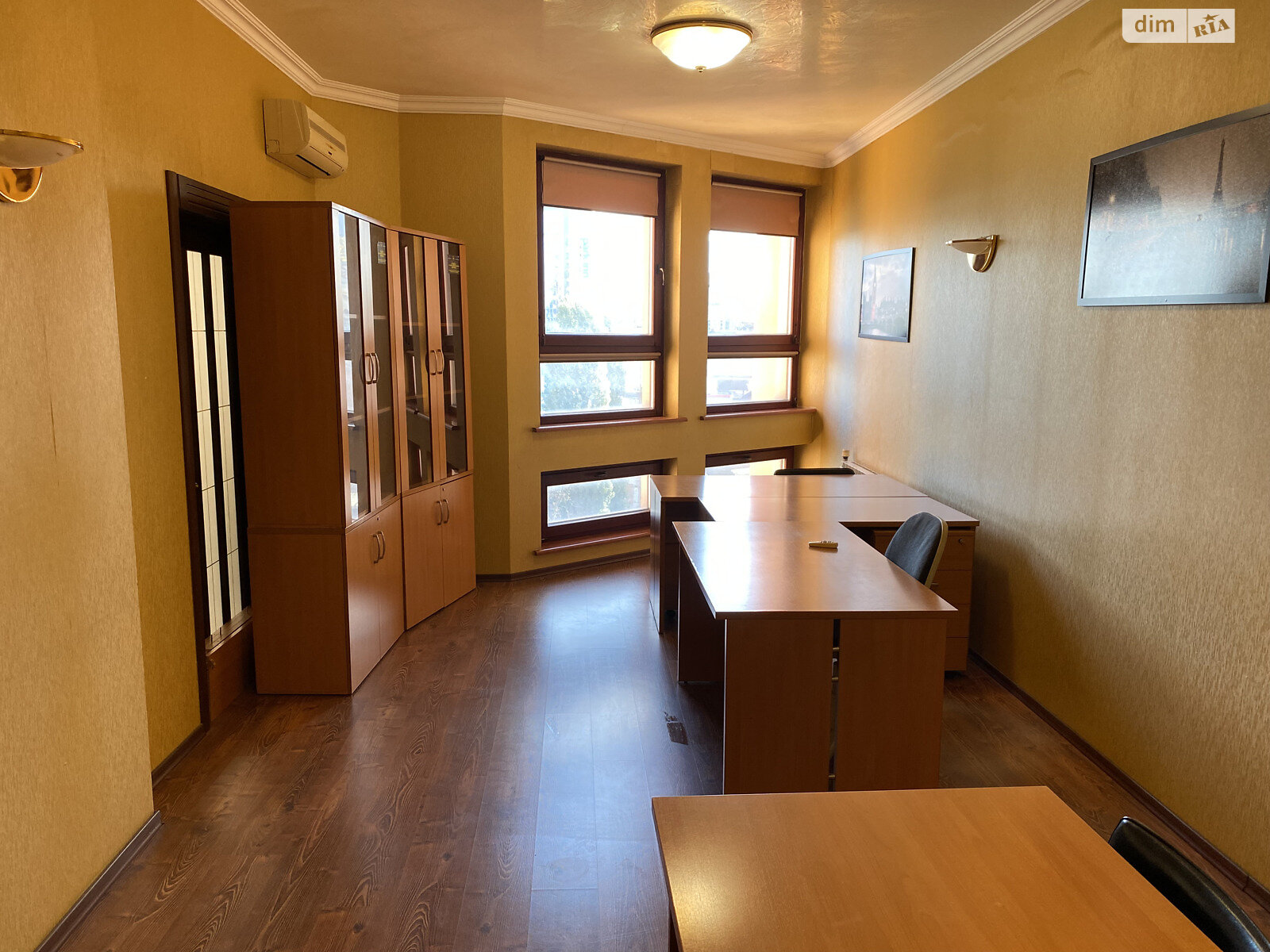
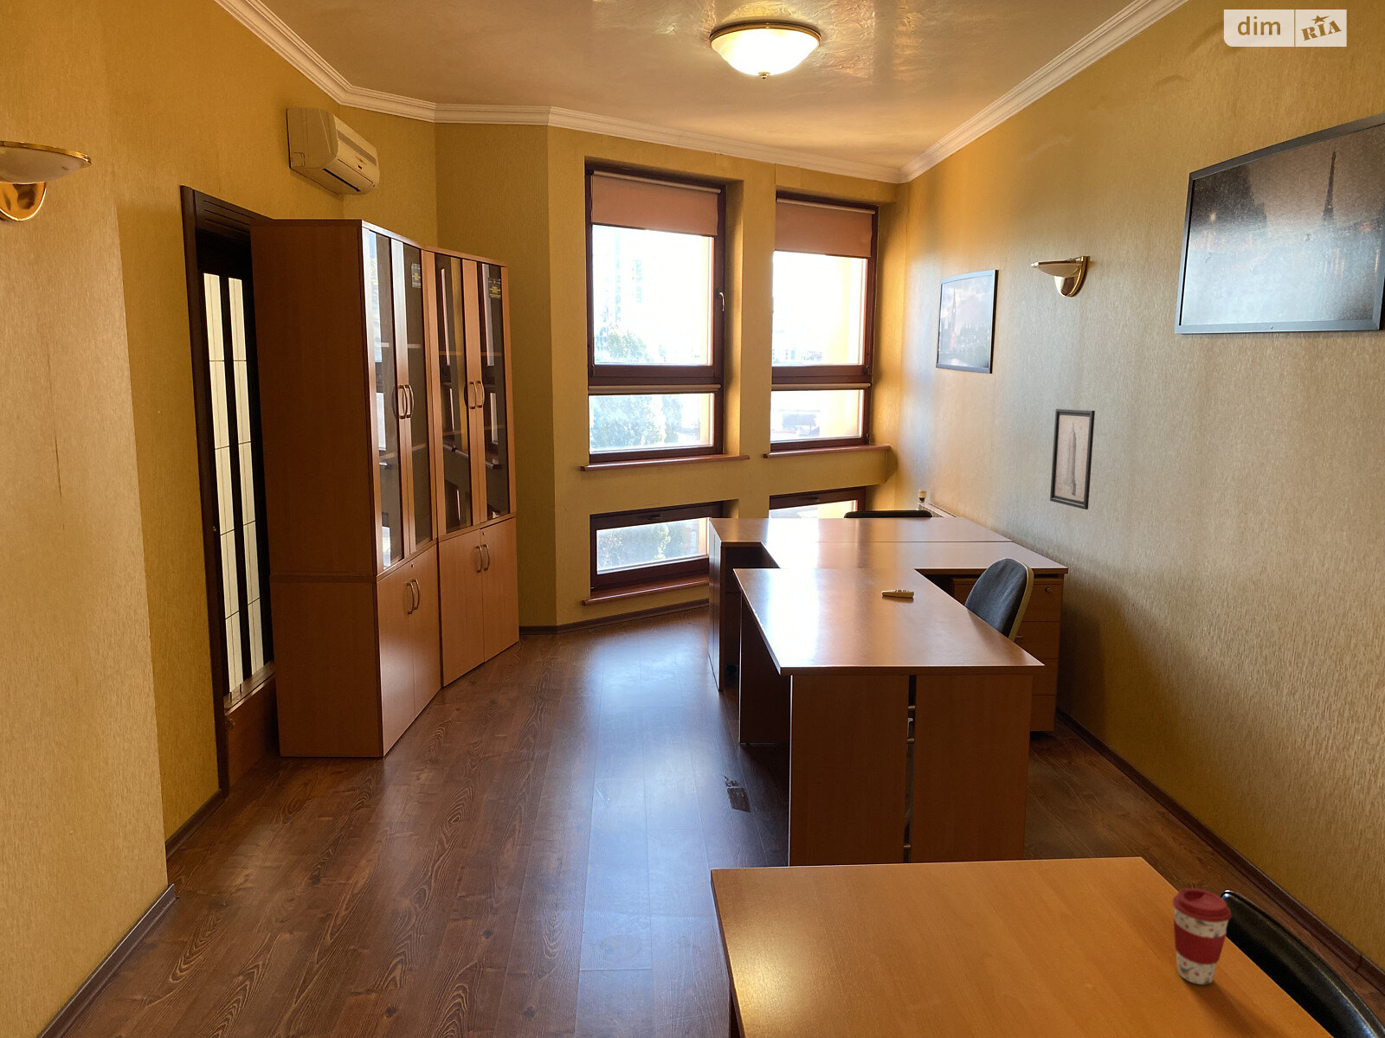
+ wall art [1049,408,1096,510]
+ coffee cup [1171,888,1232,986]
